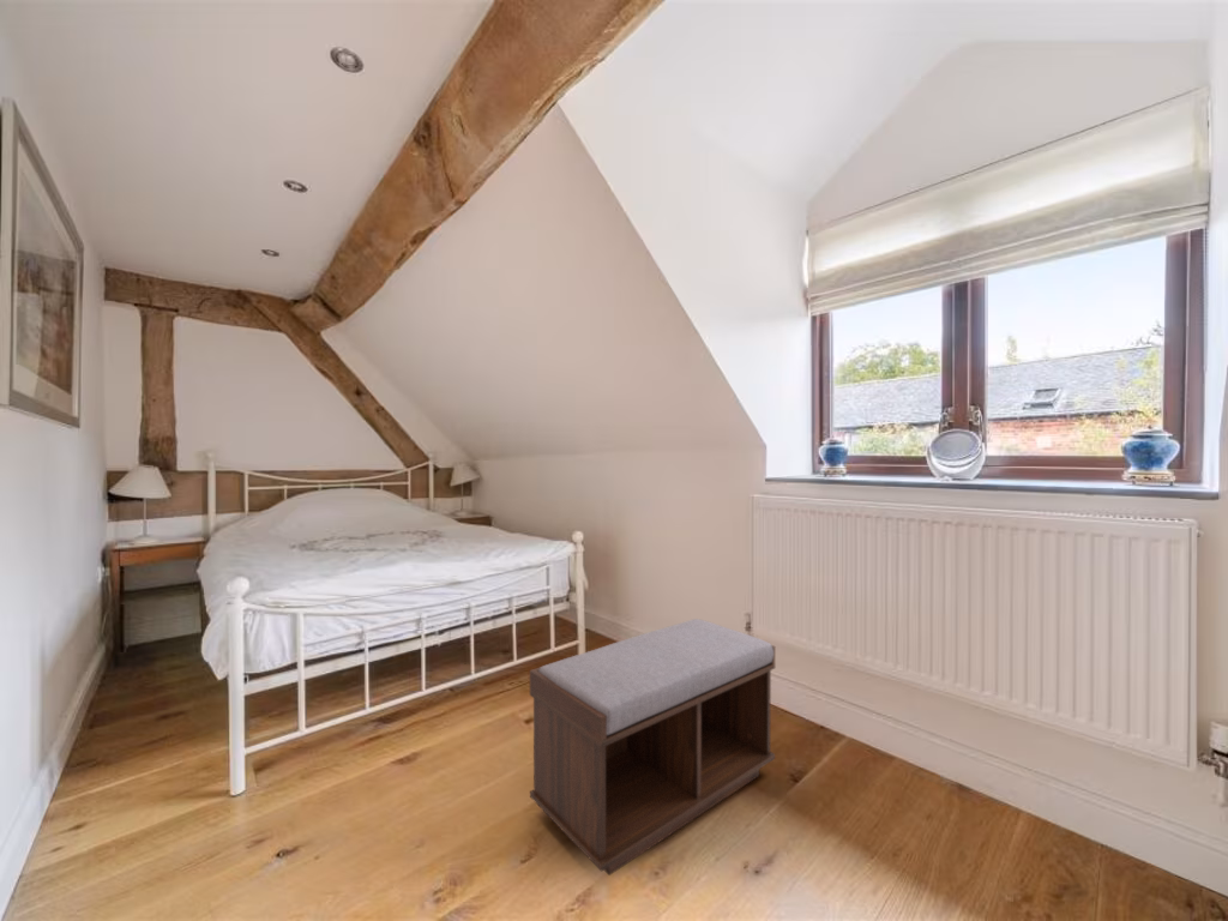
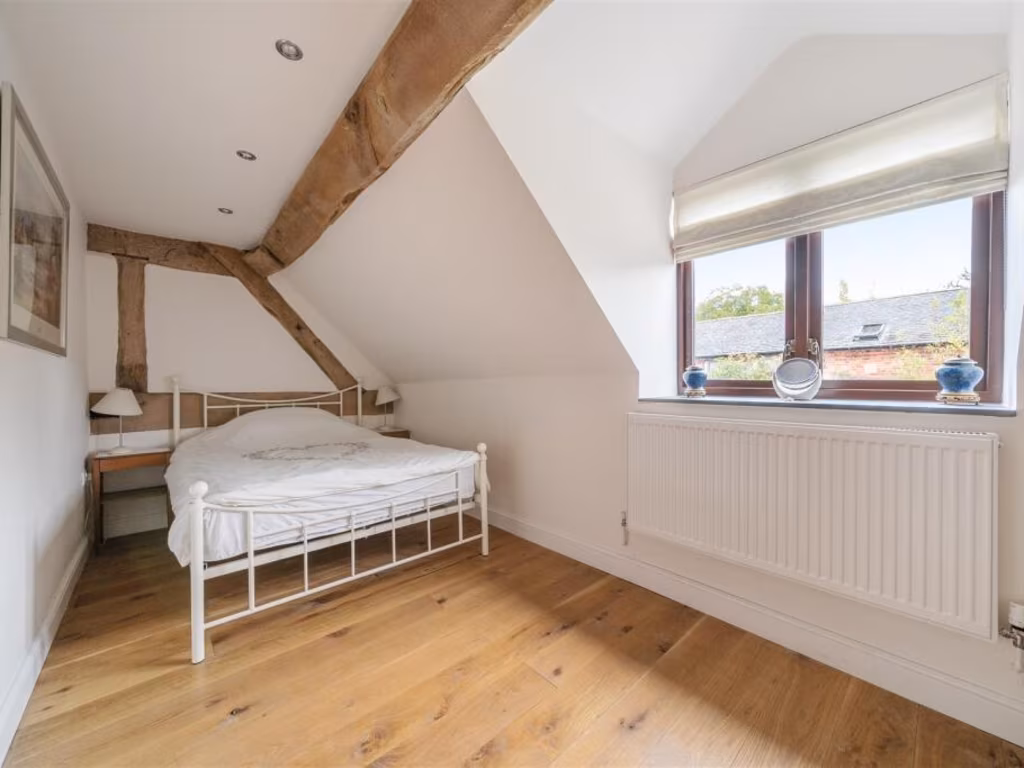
- bench [529,618,776,877]
